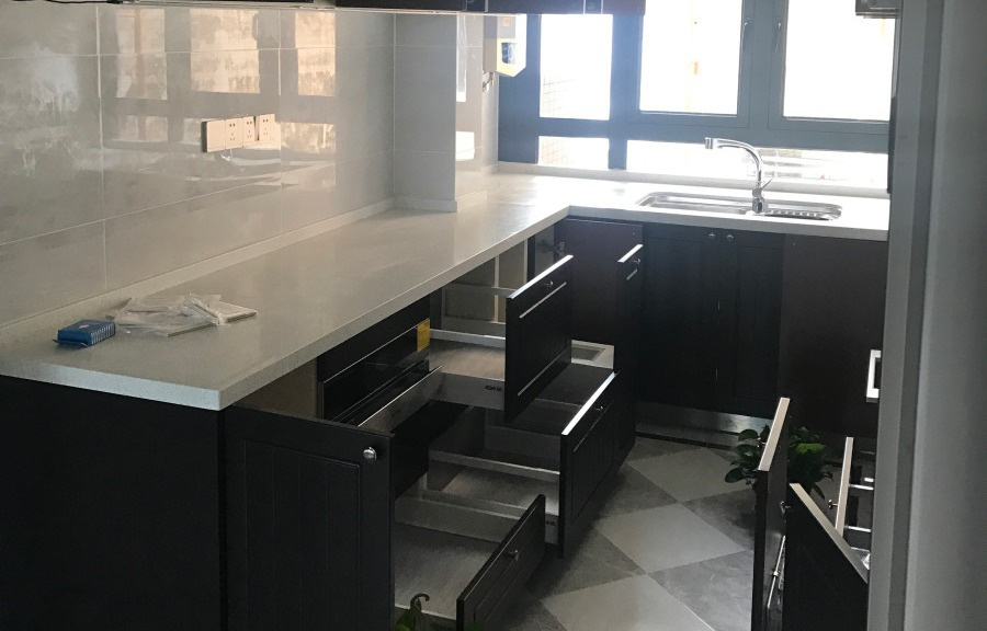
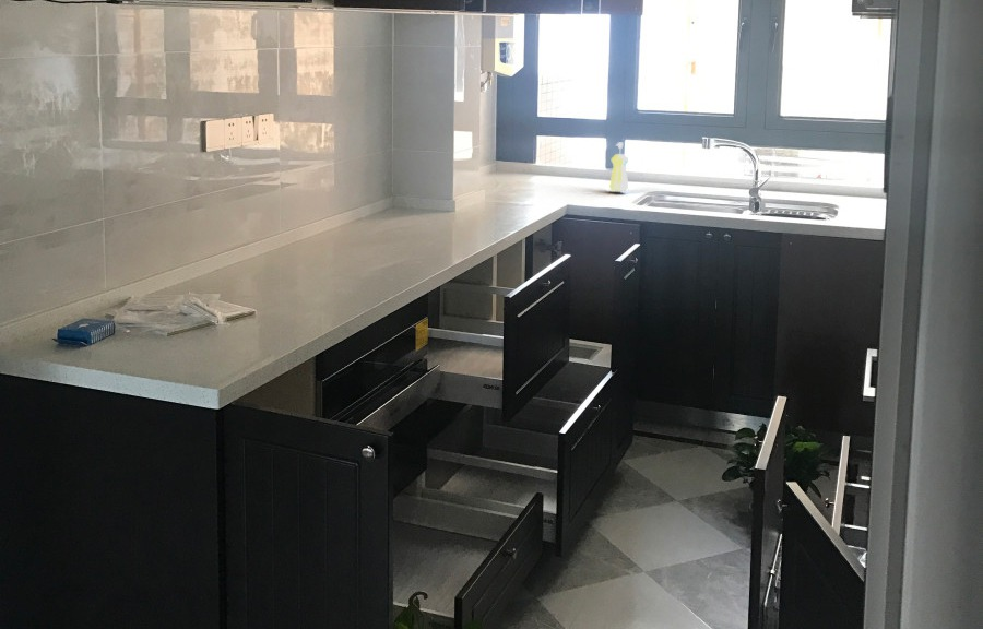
+ soap dispenser [608,141,629,192]
